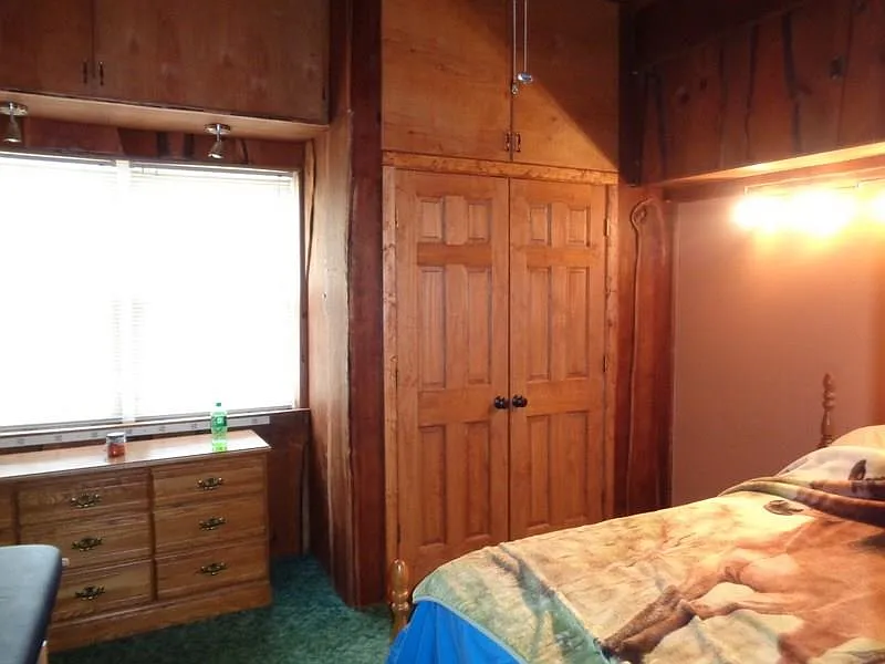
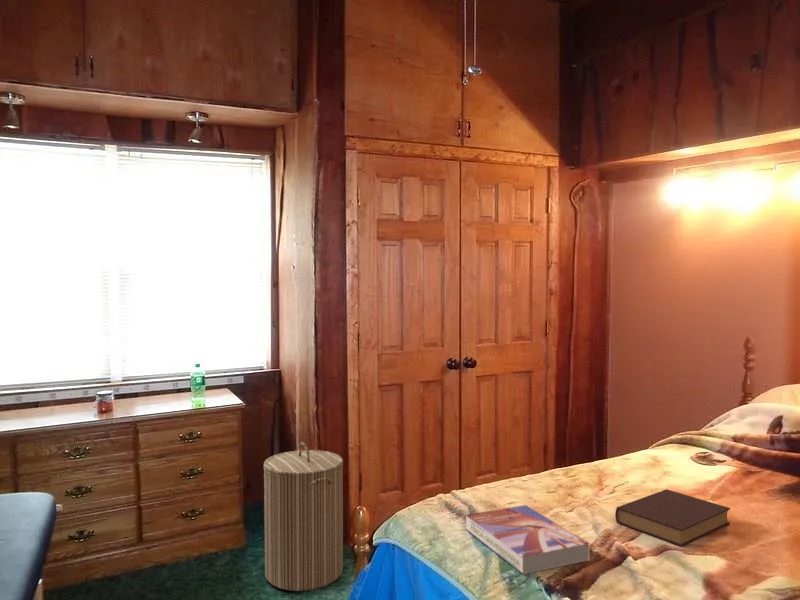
+ laundry hamper [263,441,344,592]
+ textbook [465,504,591,575]
+ book [614,488,731,547]
